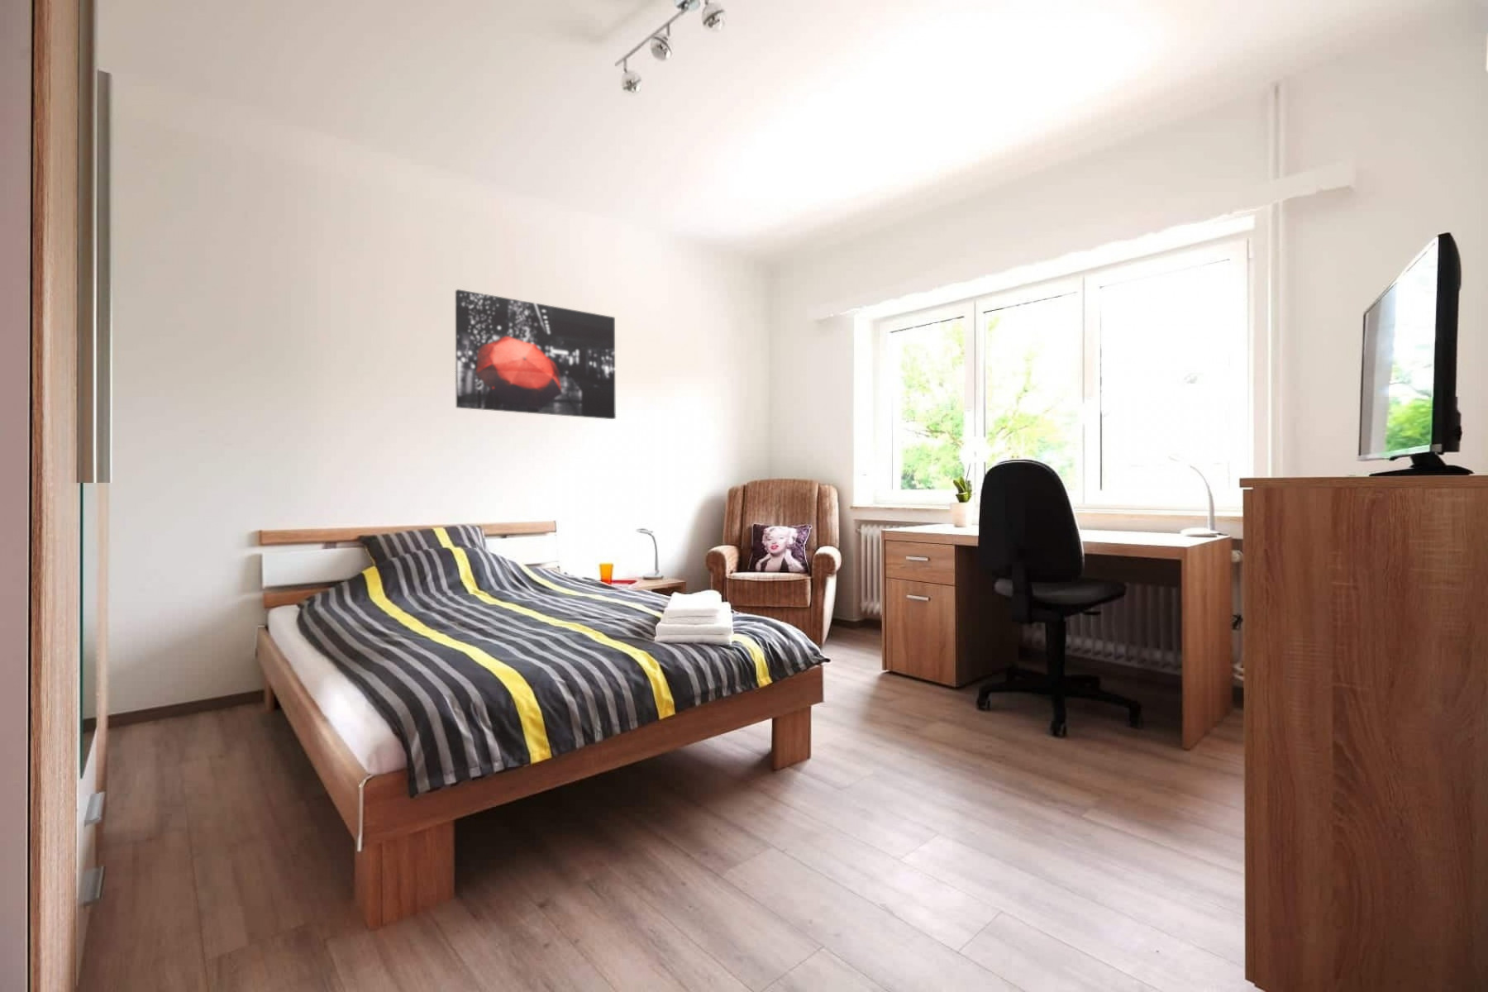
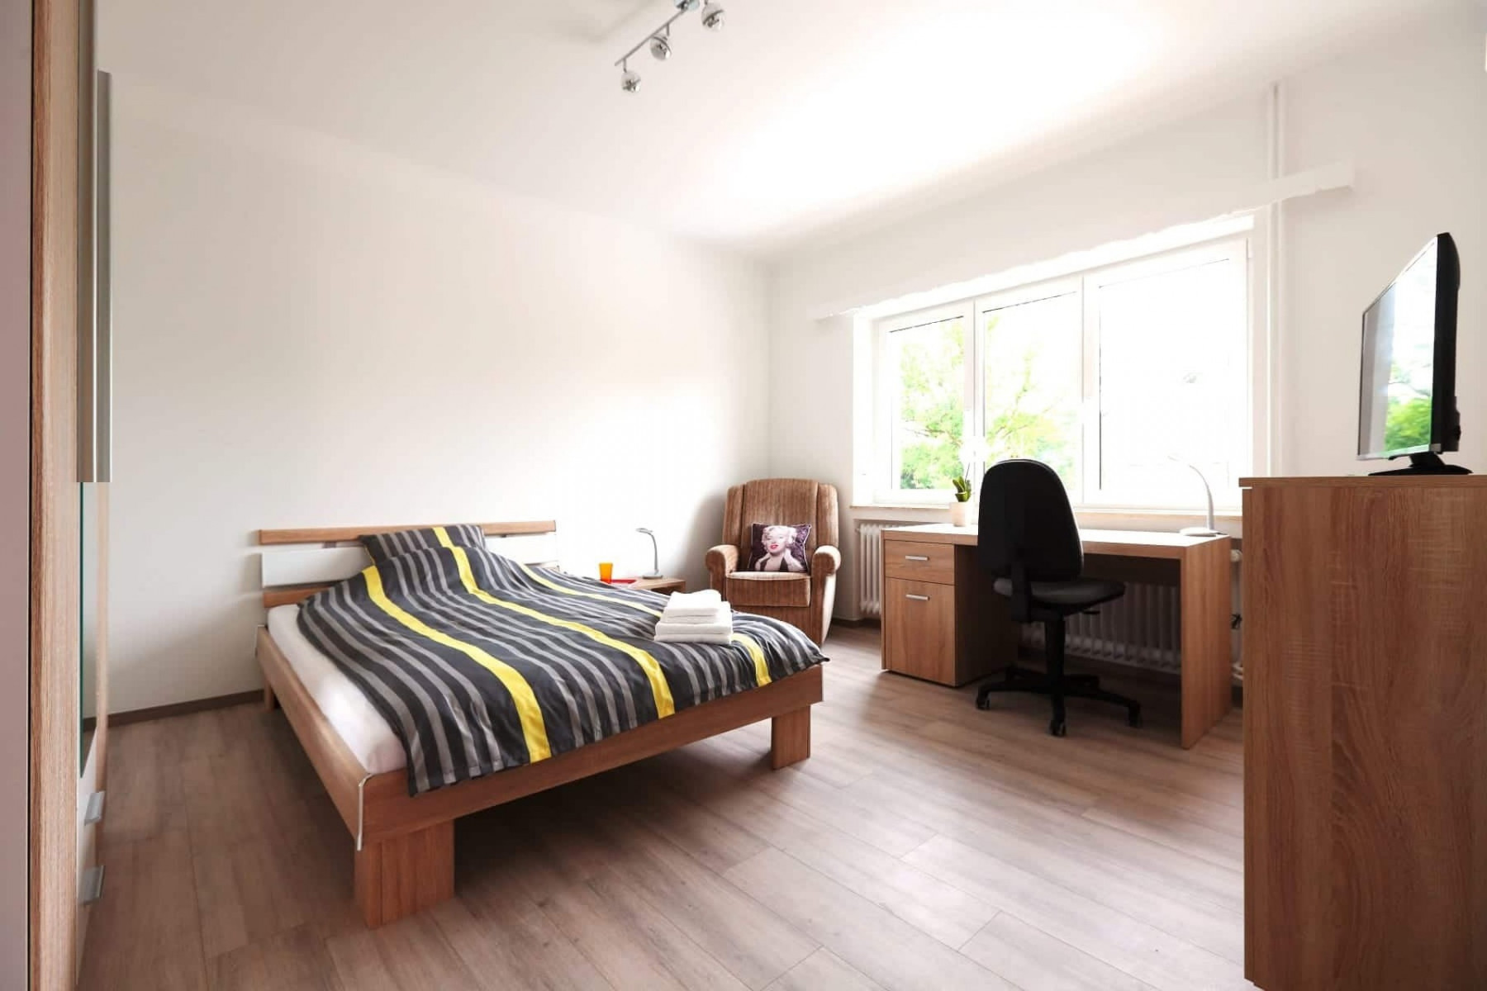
- wall art [455,289,617,420]
